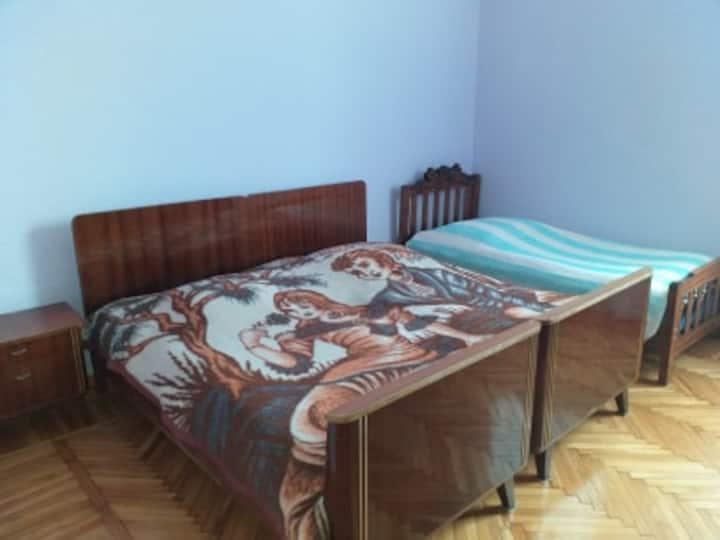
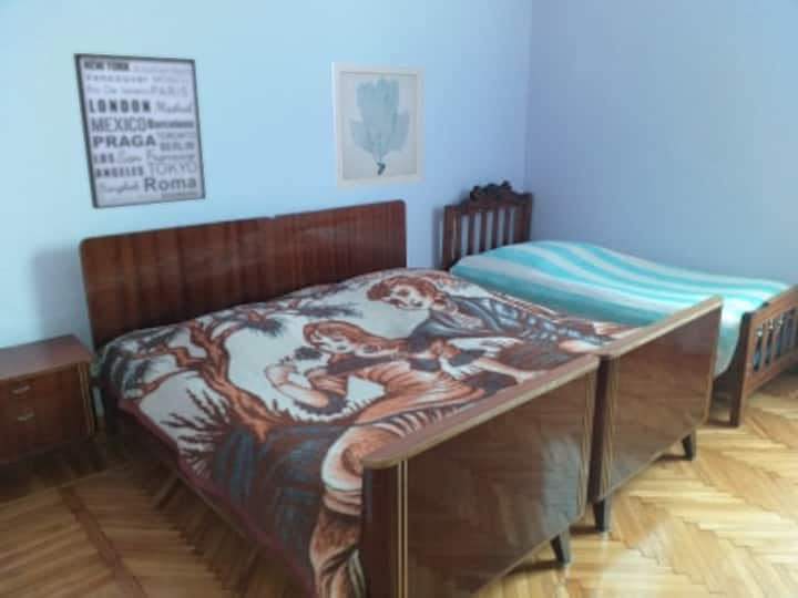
+ wall art [72,52,207,210]
+ wall art [330,61,424,190]
